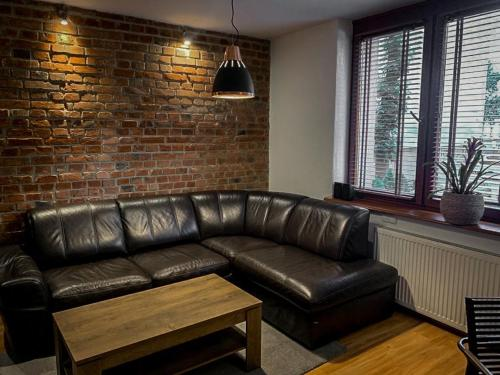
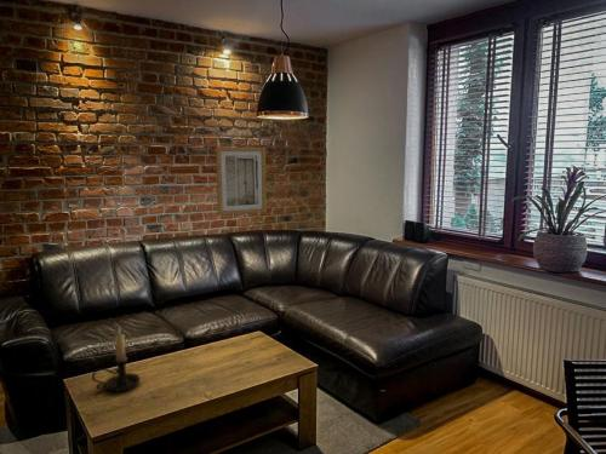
+ candle holder [91,326,142,393]
+ wall art [215,146,268,217]
